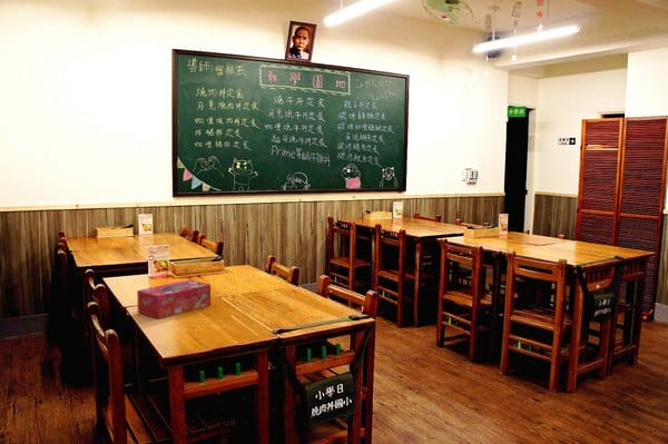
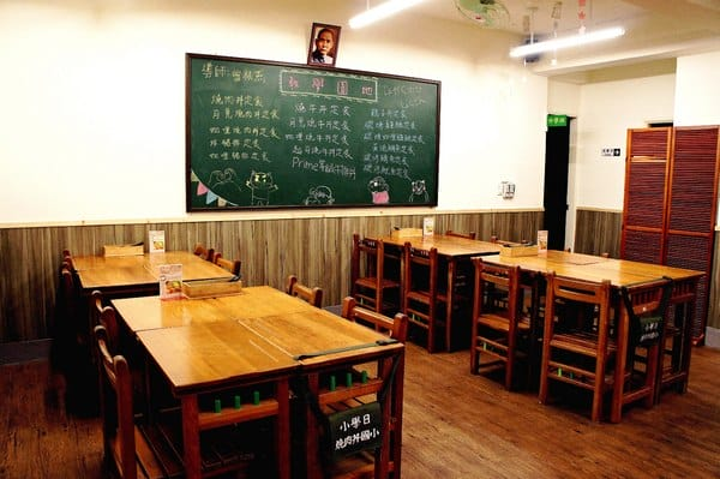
- tissue box [136,278,212,319]
